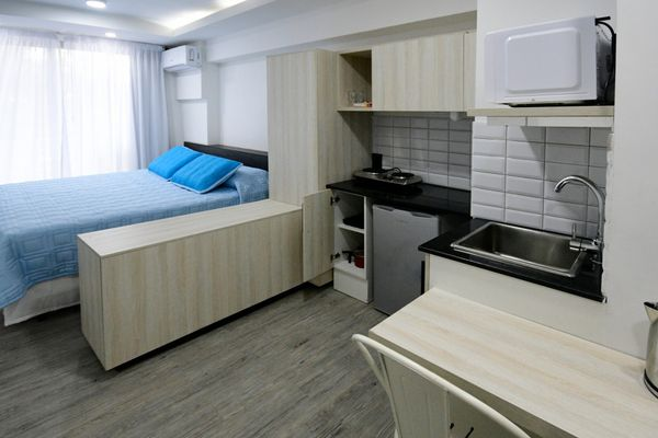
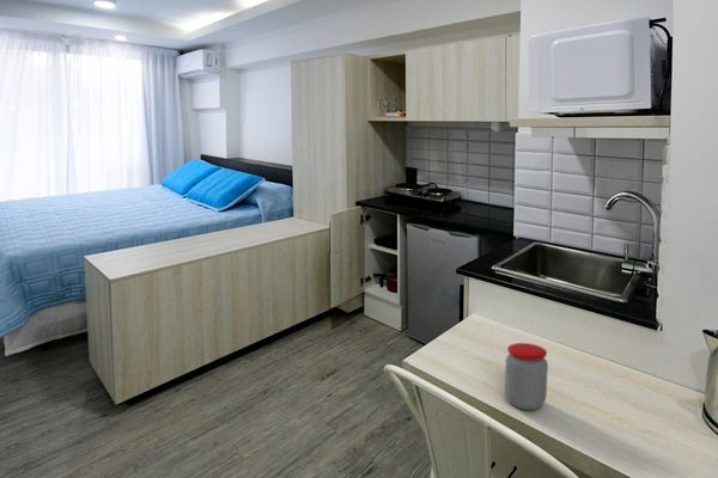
+ jar [504,342,549,411]
